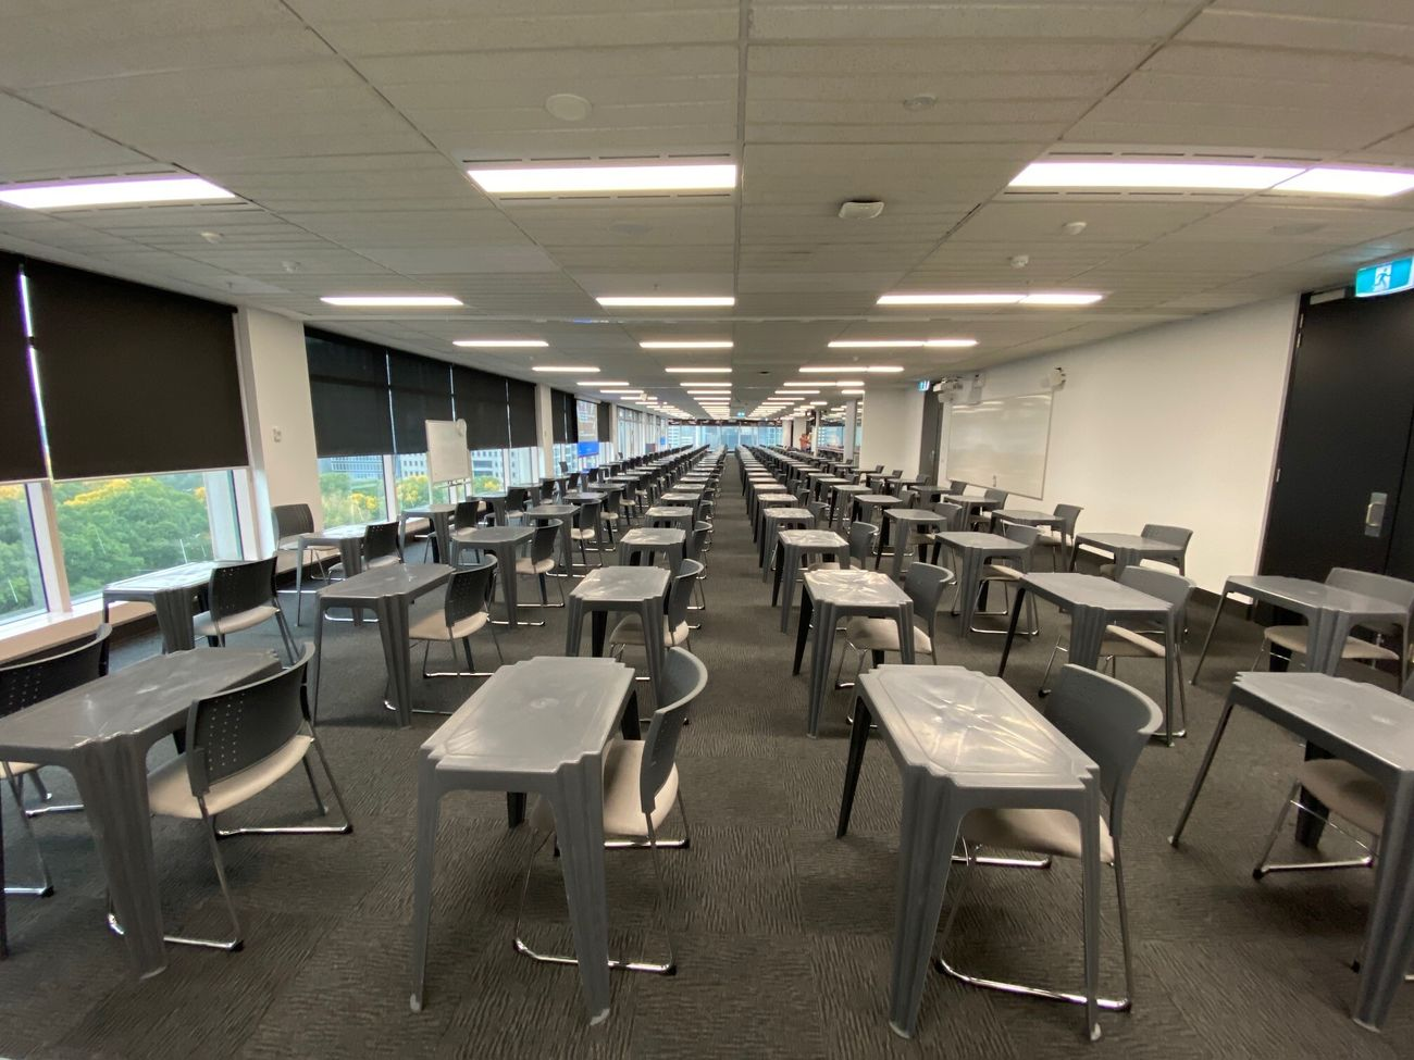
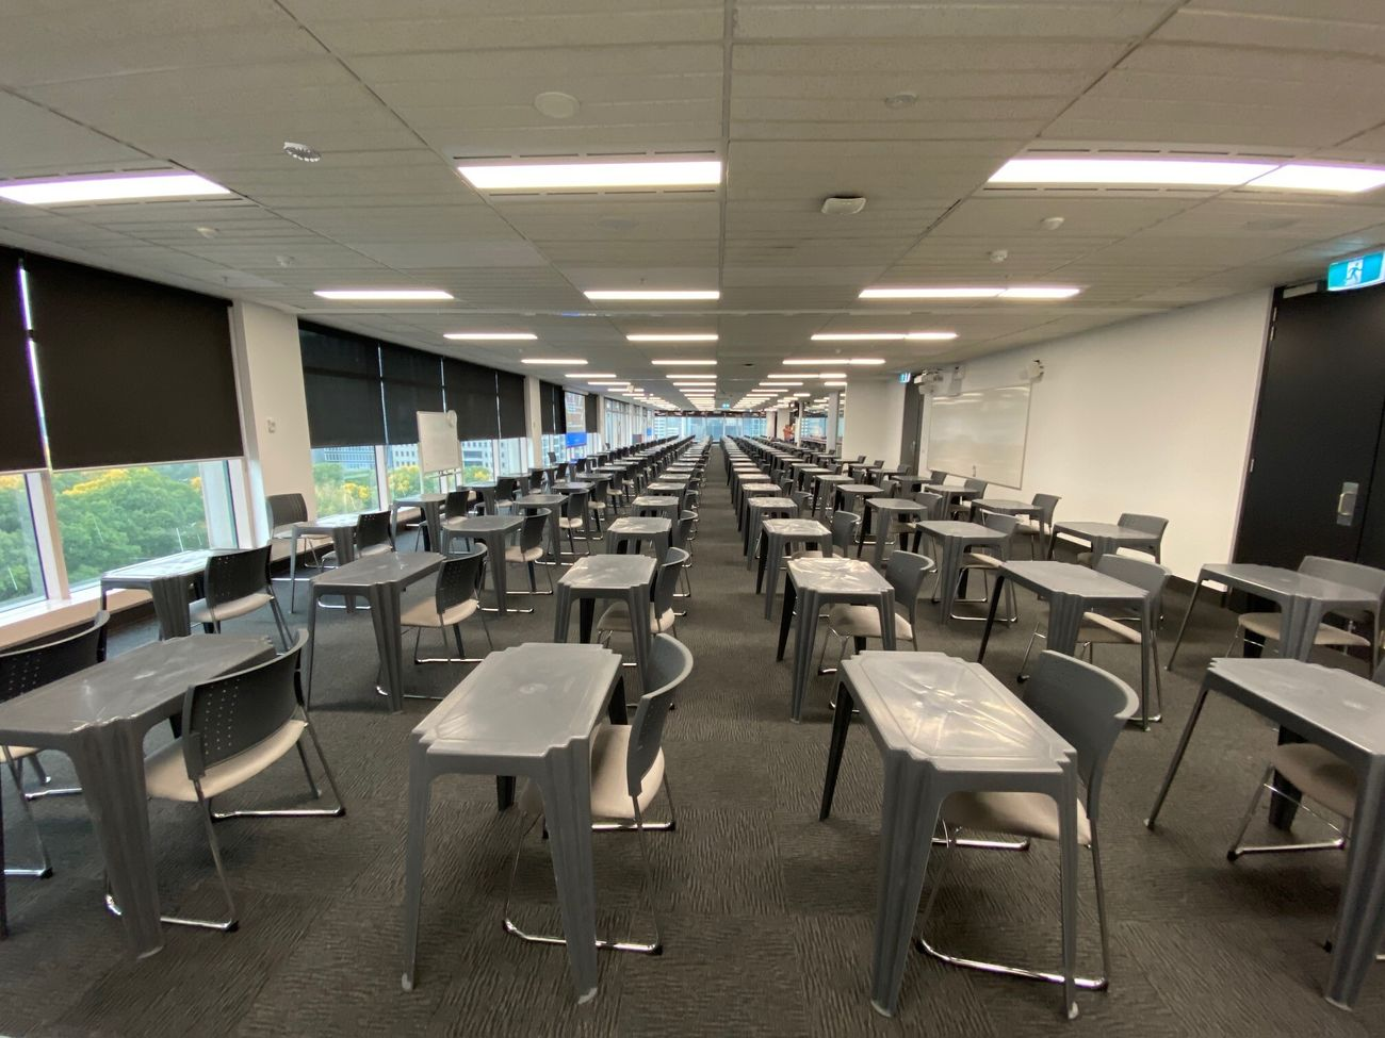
+ smoke detector [284,142,323,162]
